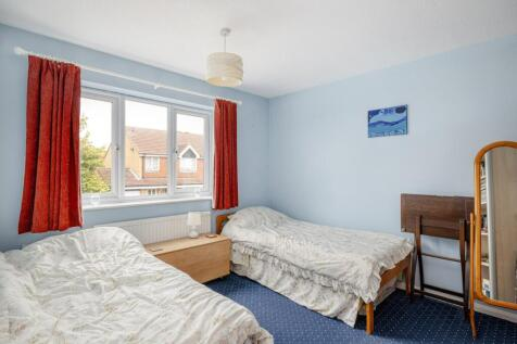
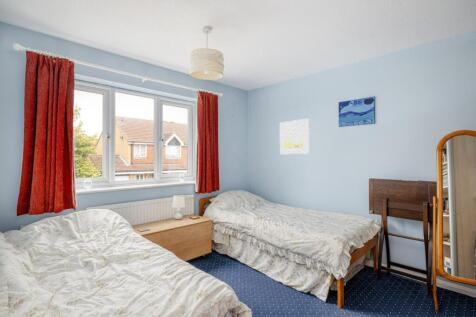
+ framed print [279,118,310,155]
